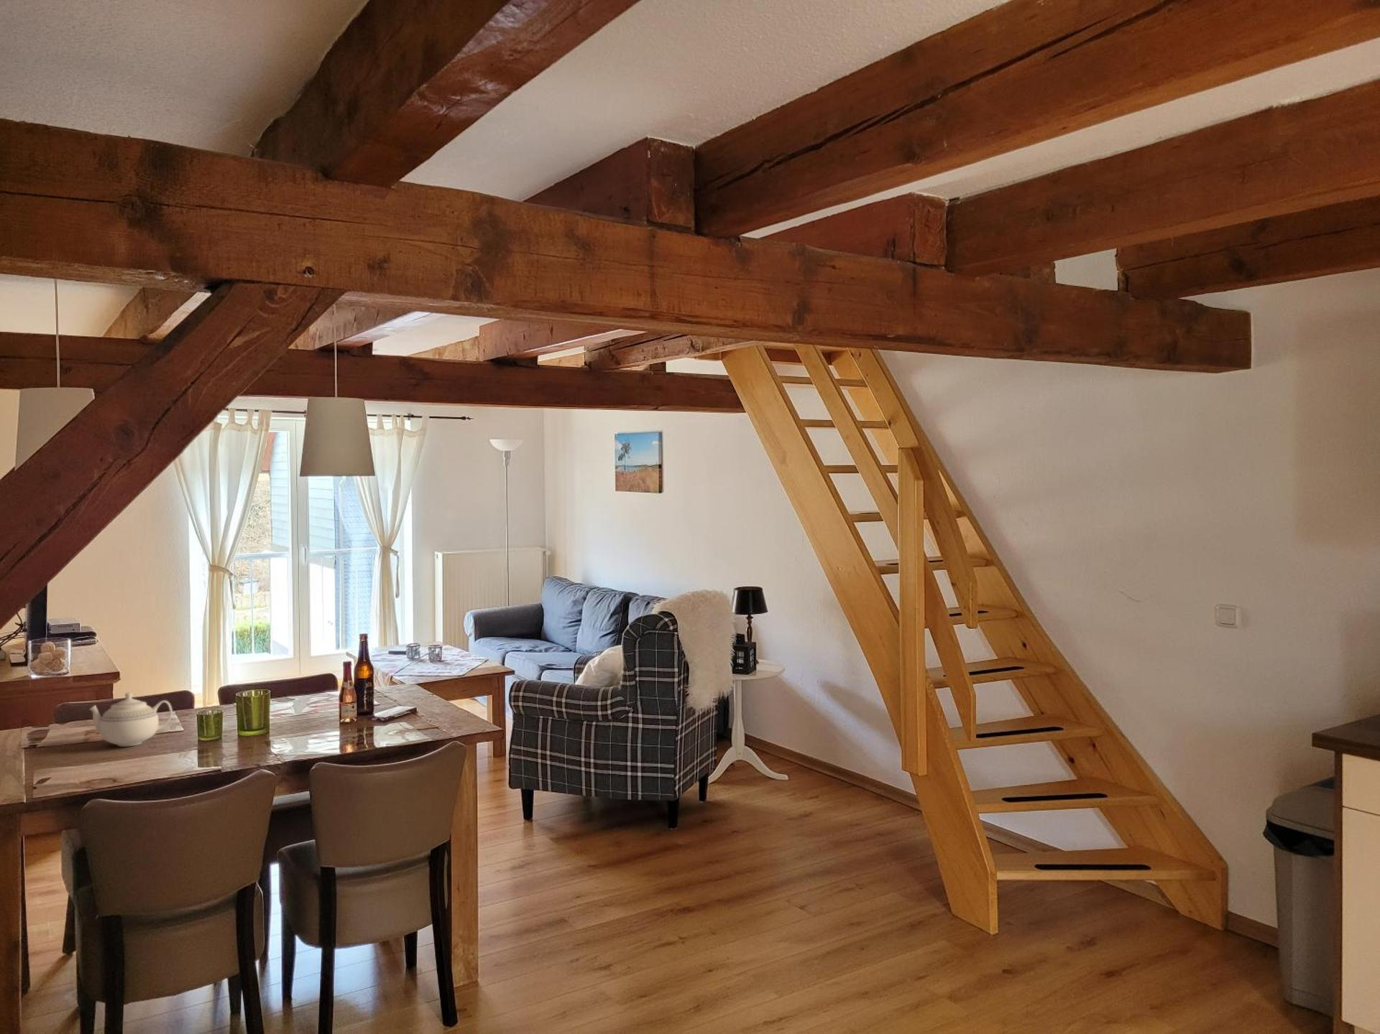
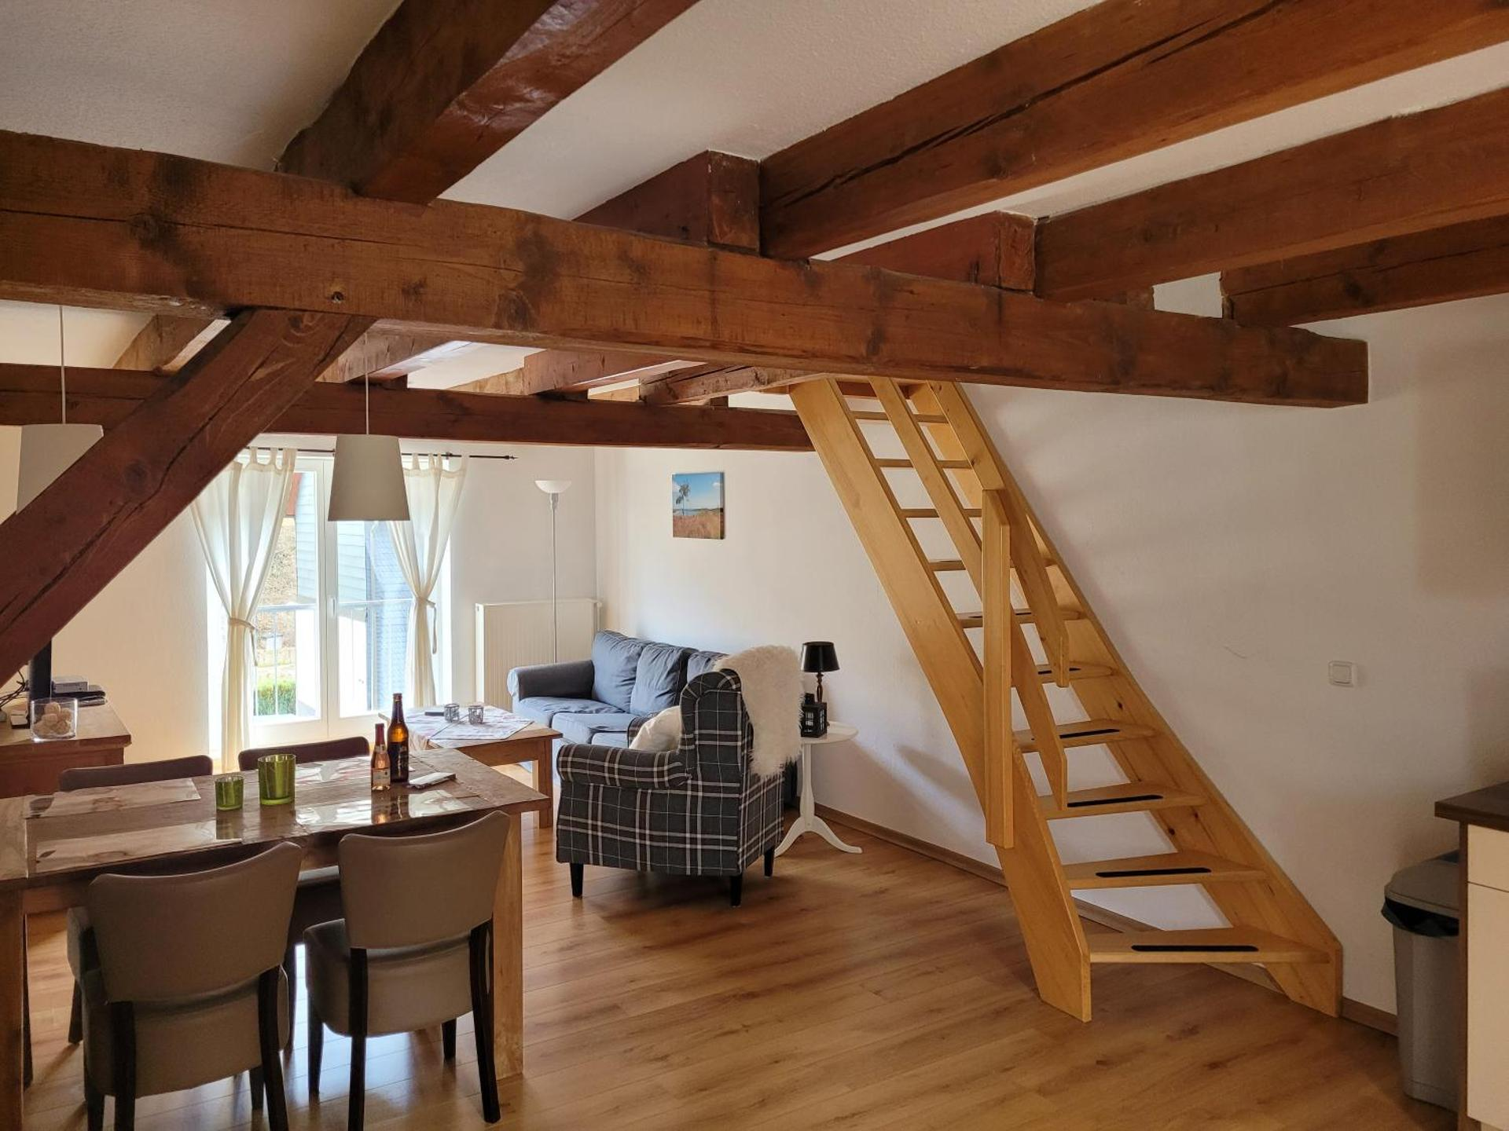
- teapot [88,692,173,747]
